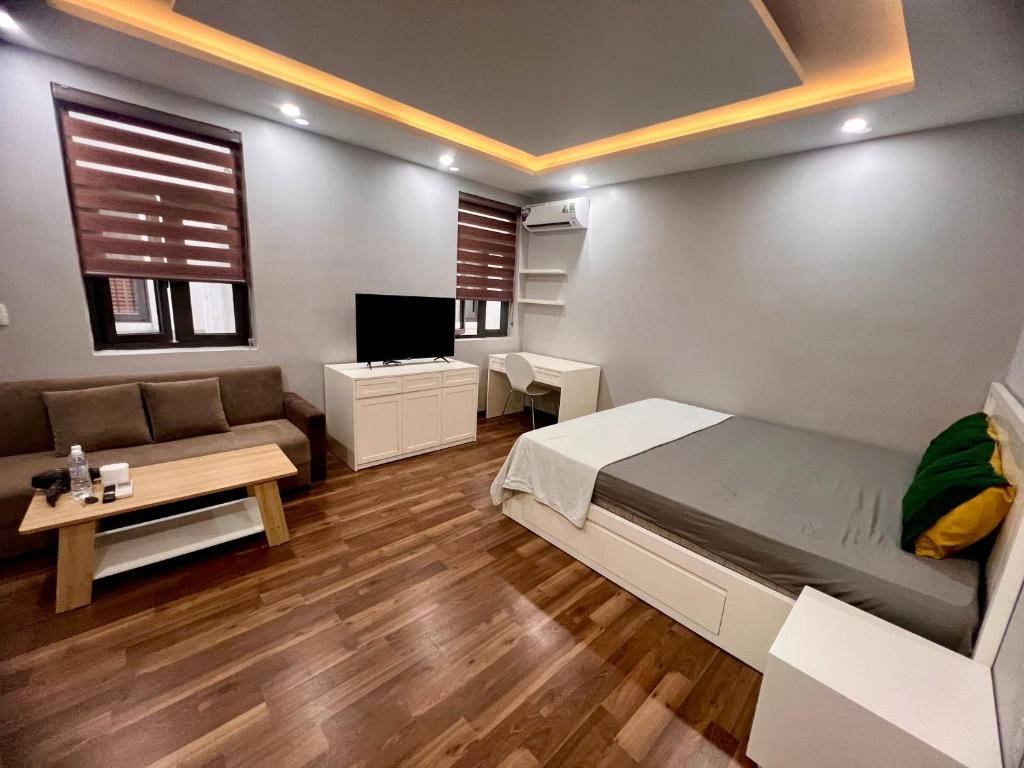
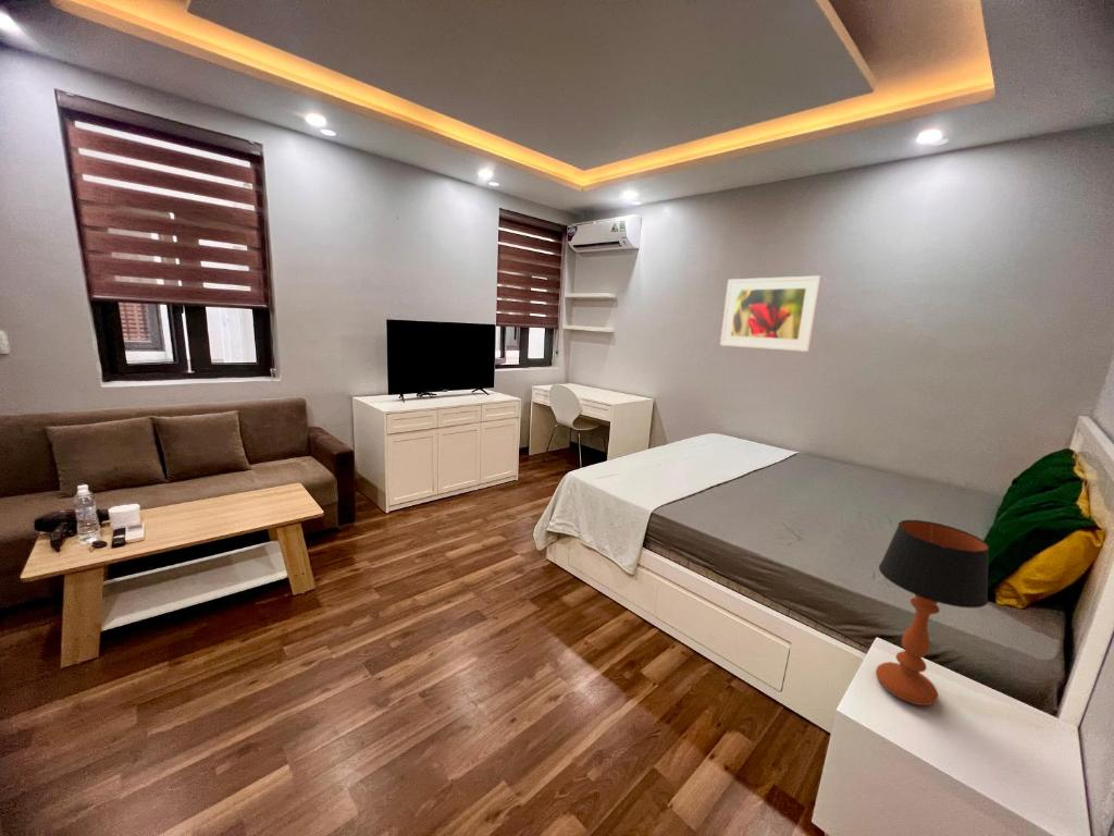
+ table lamp [875,519,990,706]
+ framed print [719,274,822,353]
